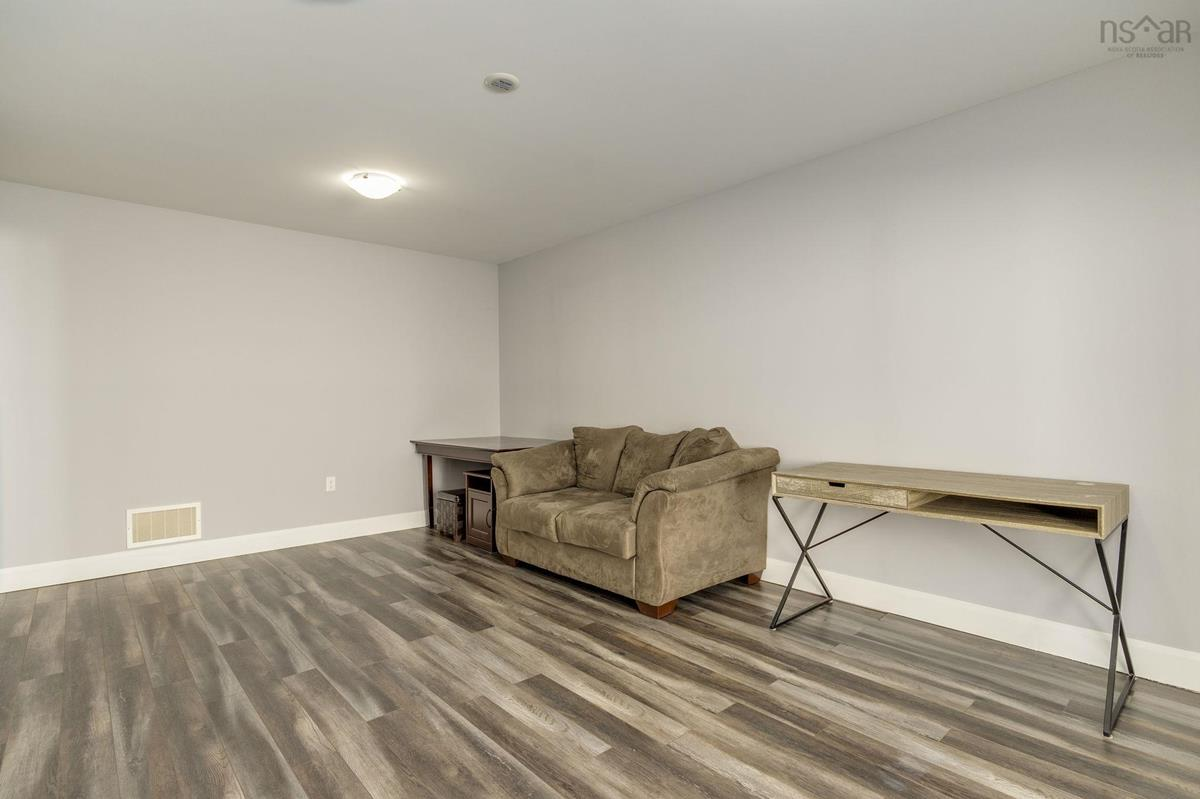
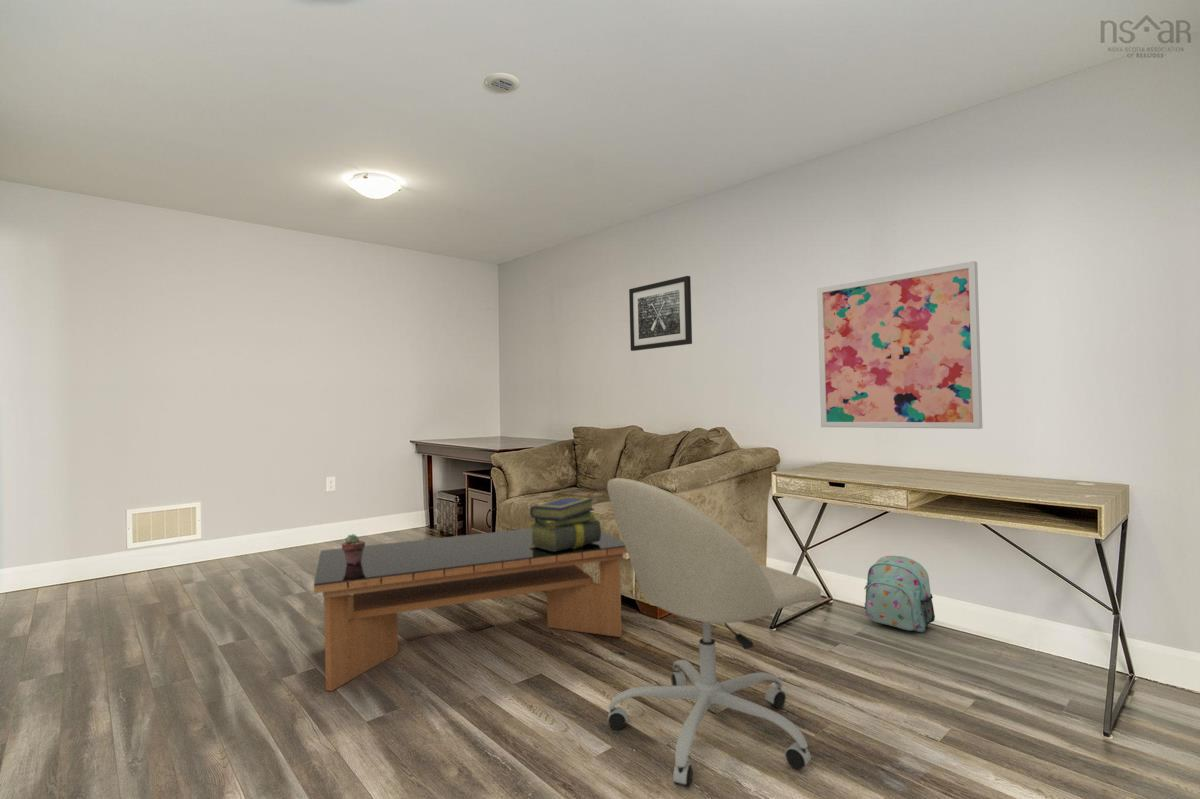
+ potted succulent [341,533,366,564]
+ backpack [863,555,936,633]
+ wall art [816,260,983,430]
+ stack of books [528,496,602,551]
+ wall art [628,275,693,352]
+ office chair [606,477,822,789]
+ coffee table [313,527,628,692]
